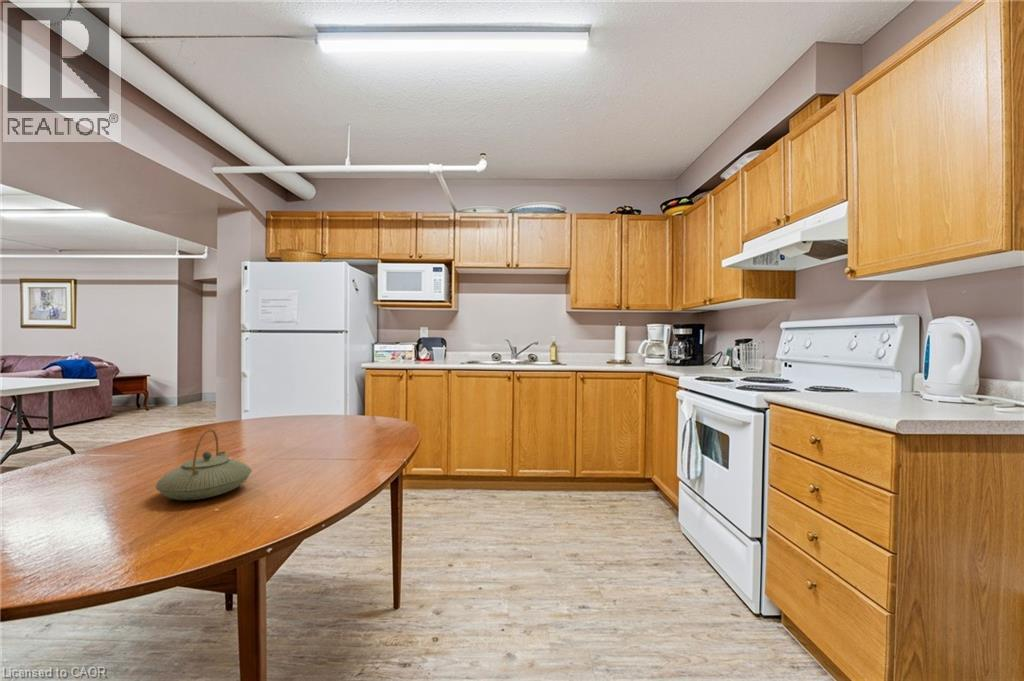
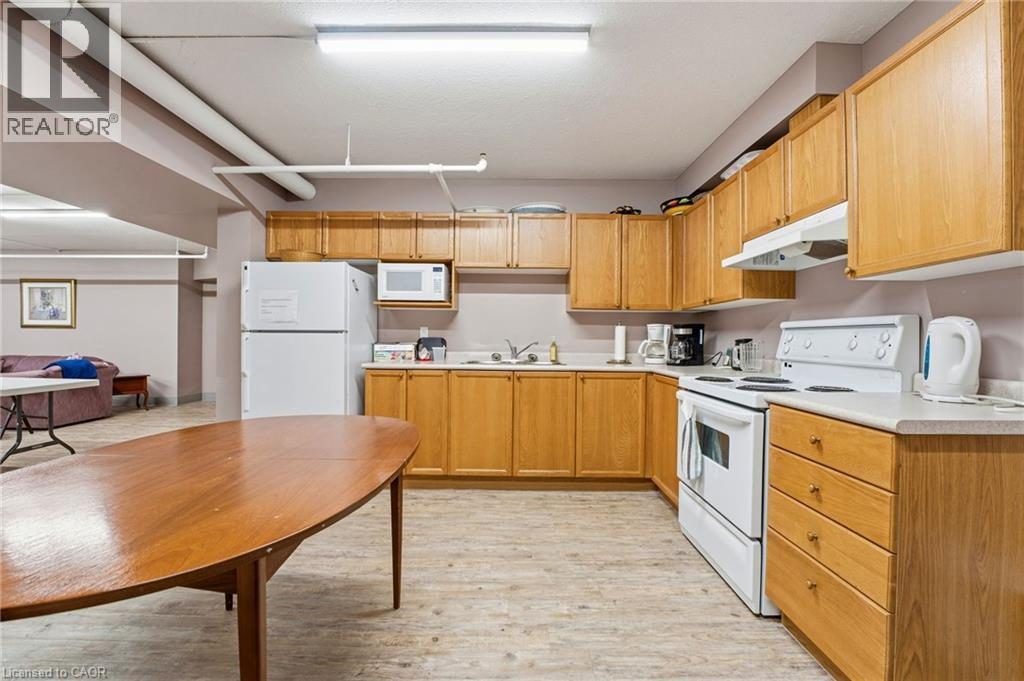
- teapot [155,428,253,501]
